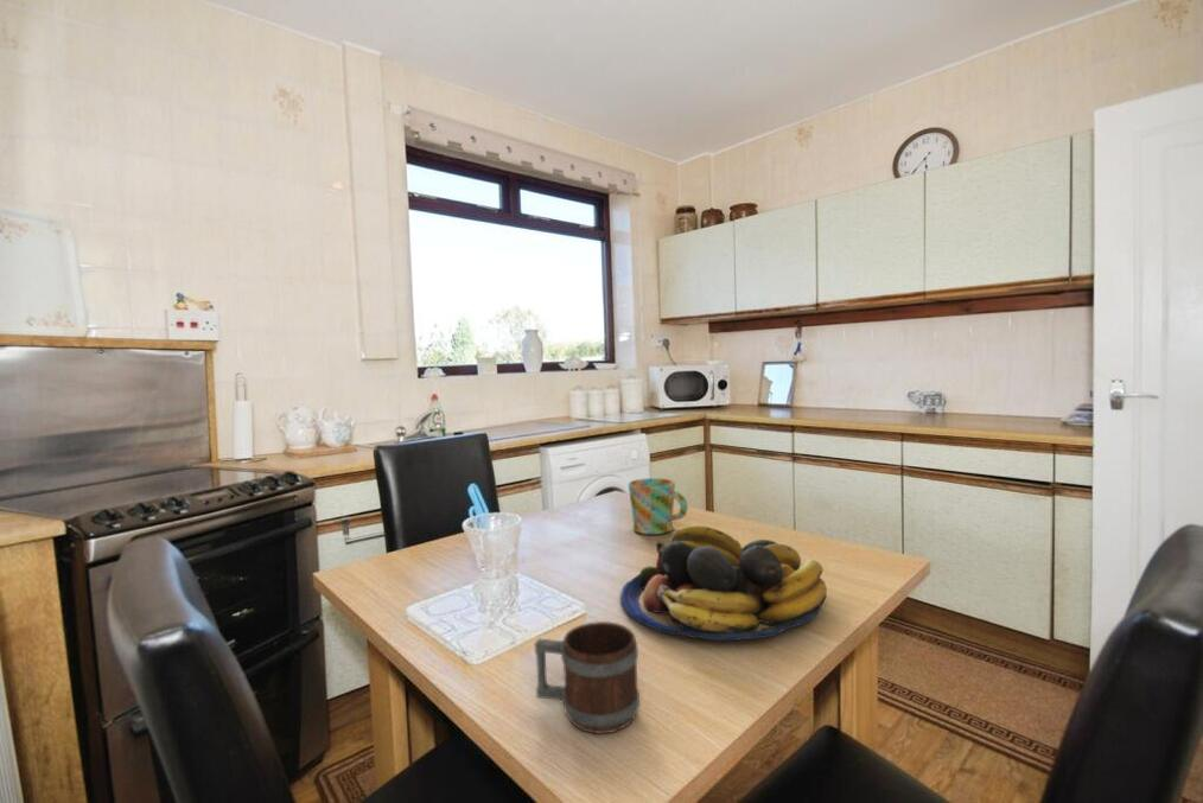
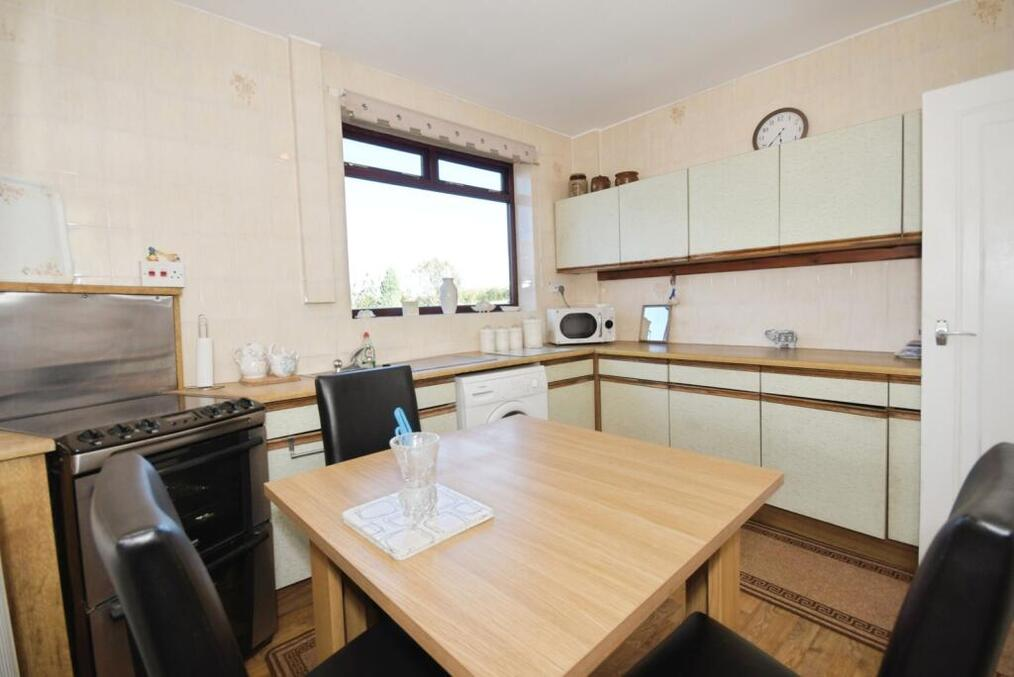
- fruit bowl [619,524,828,642]
- mug [534,620,641,735]
- mug [628,477,689,535]
